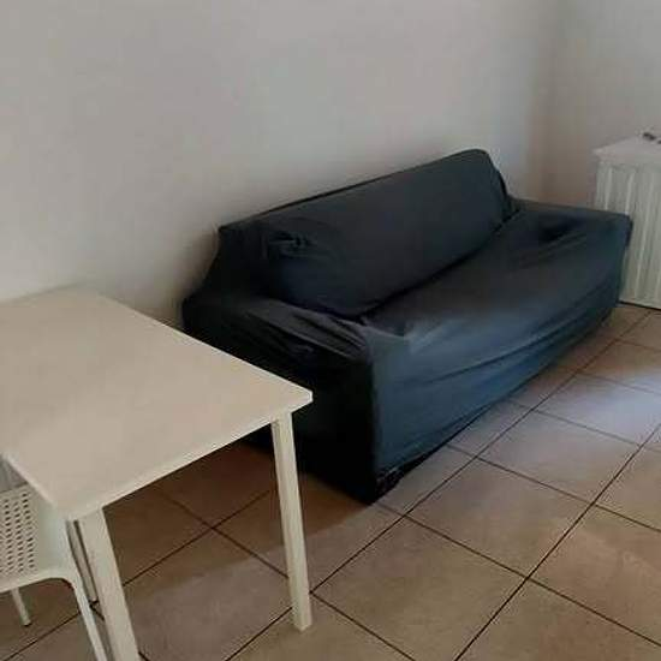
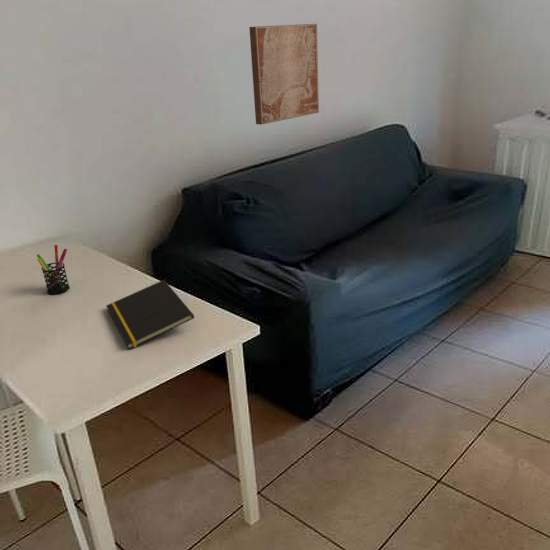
+ wall art [248,23,320,126]
+ notepad [105,279,195,350]
+ pen holder [36,244,71,295]
